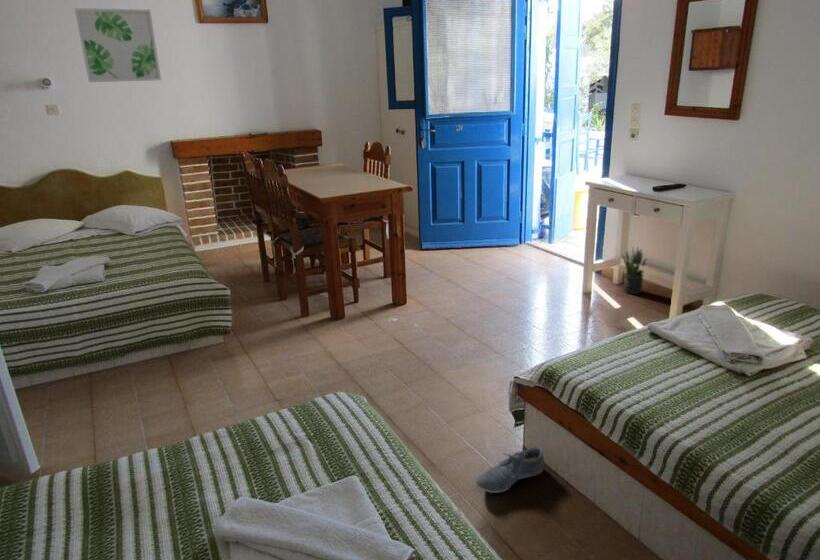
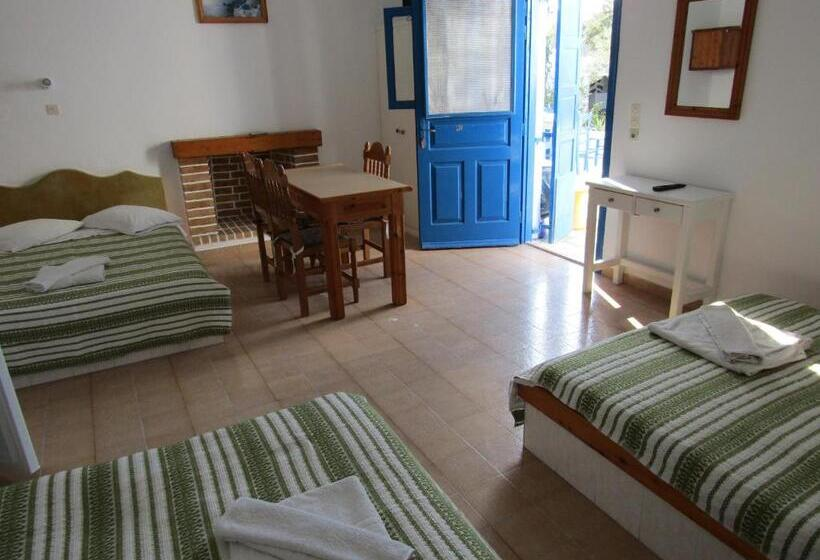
- shoe [474,446,545,494]
- wall art [73,7,162,83]
- potted plant [622,246,648,295]
